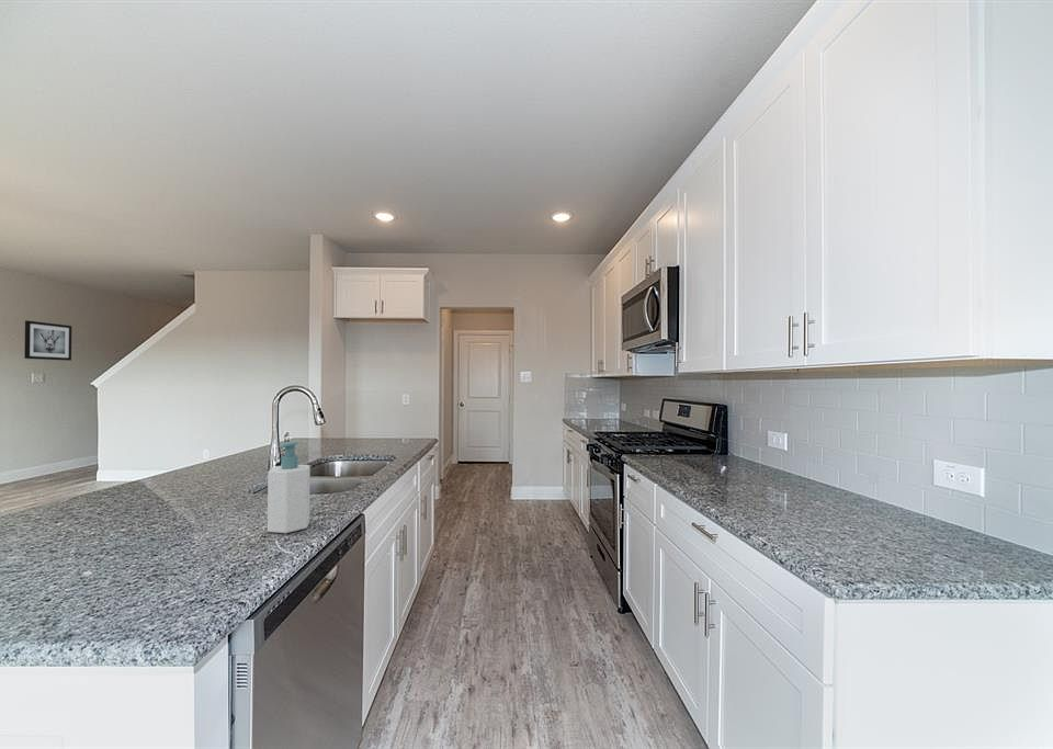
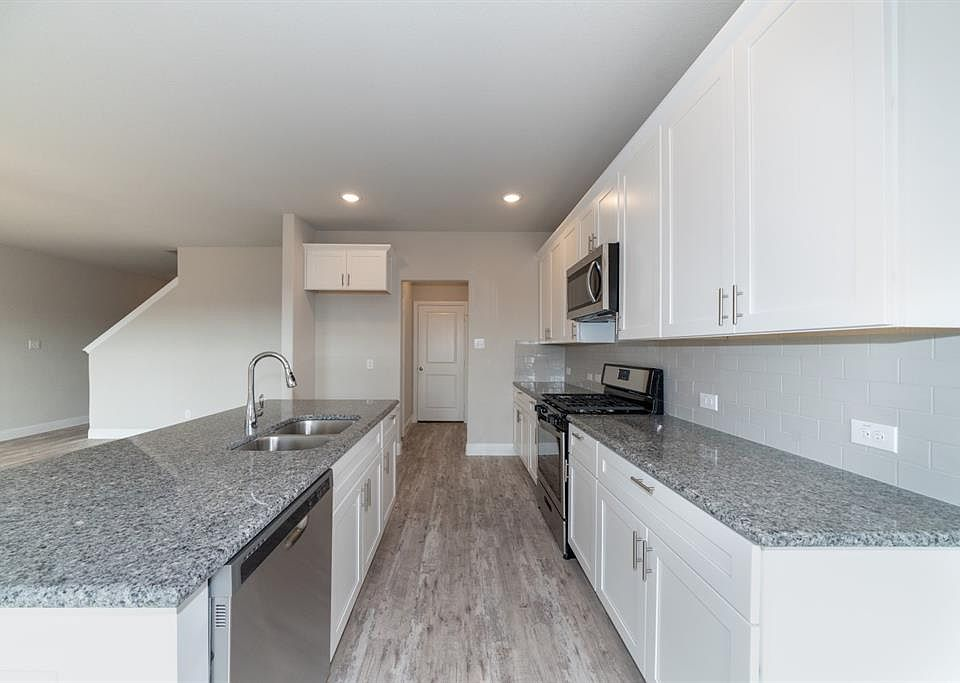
- soap bottle [267,441,312,534]
- wall art [23,319,72,362]
